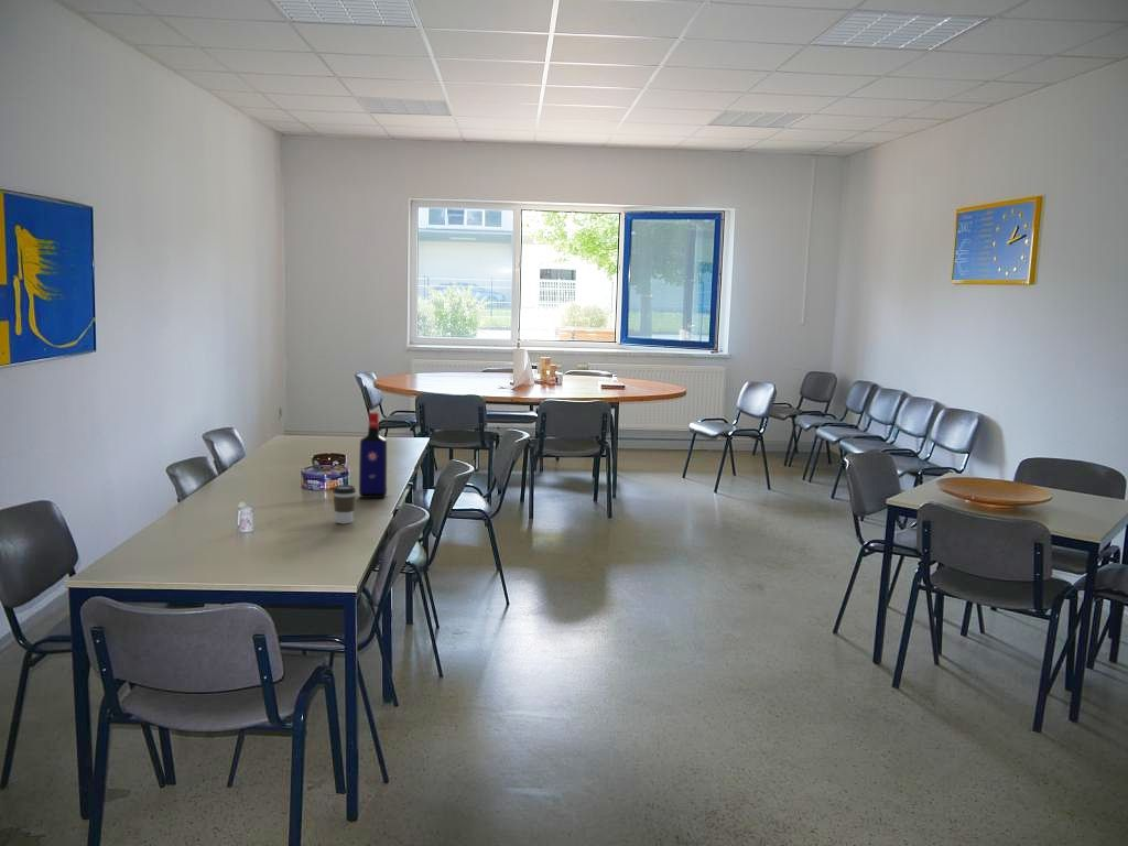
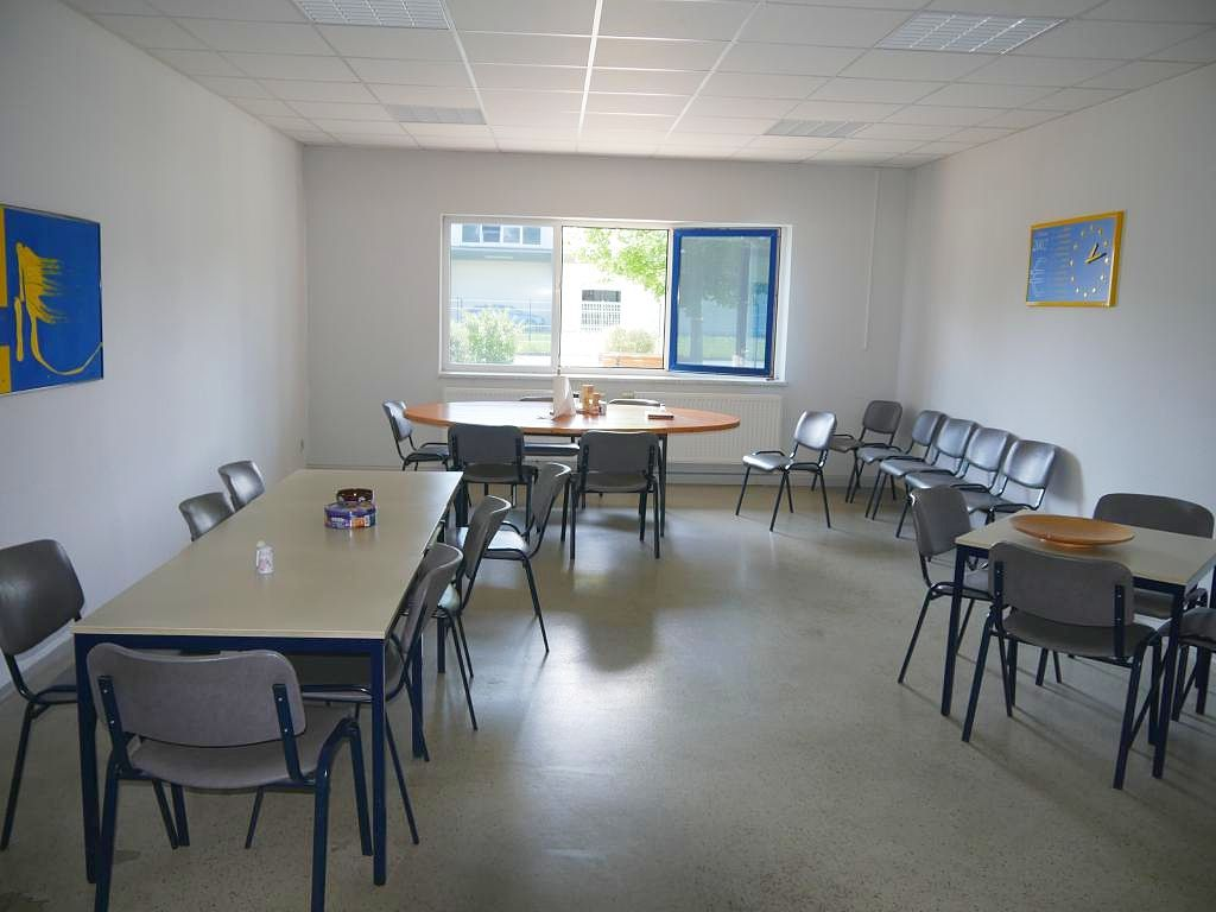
- coffee cup [332,484,357,524]
- liquor bottle [358,411,388,499]
